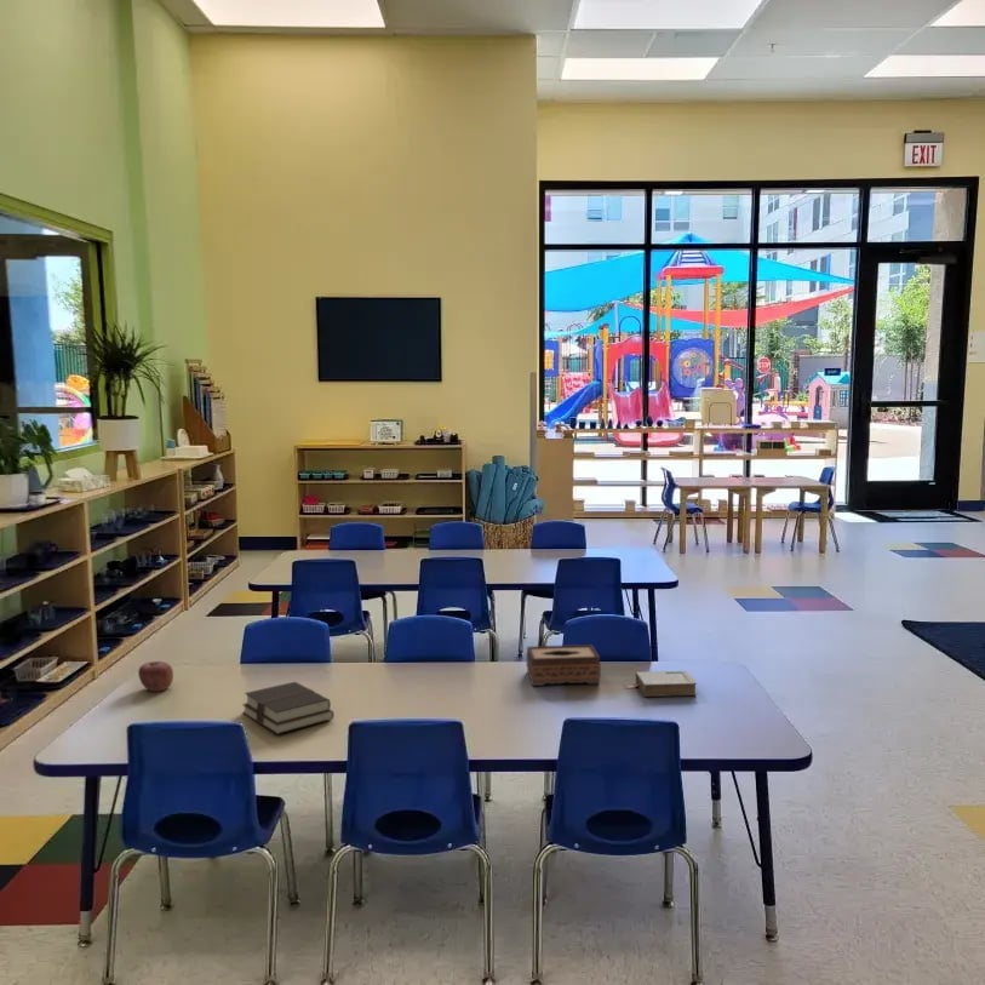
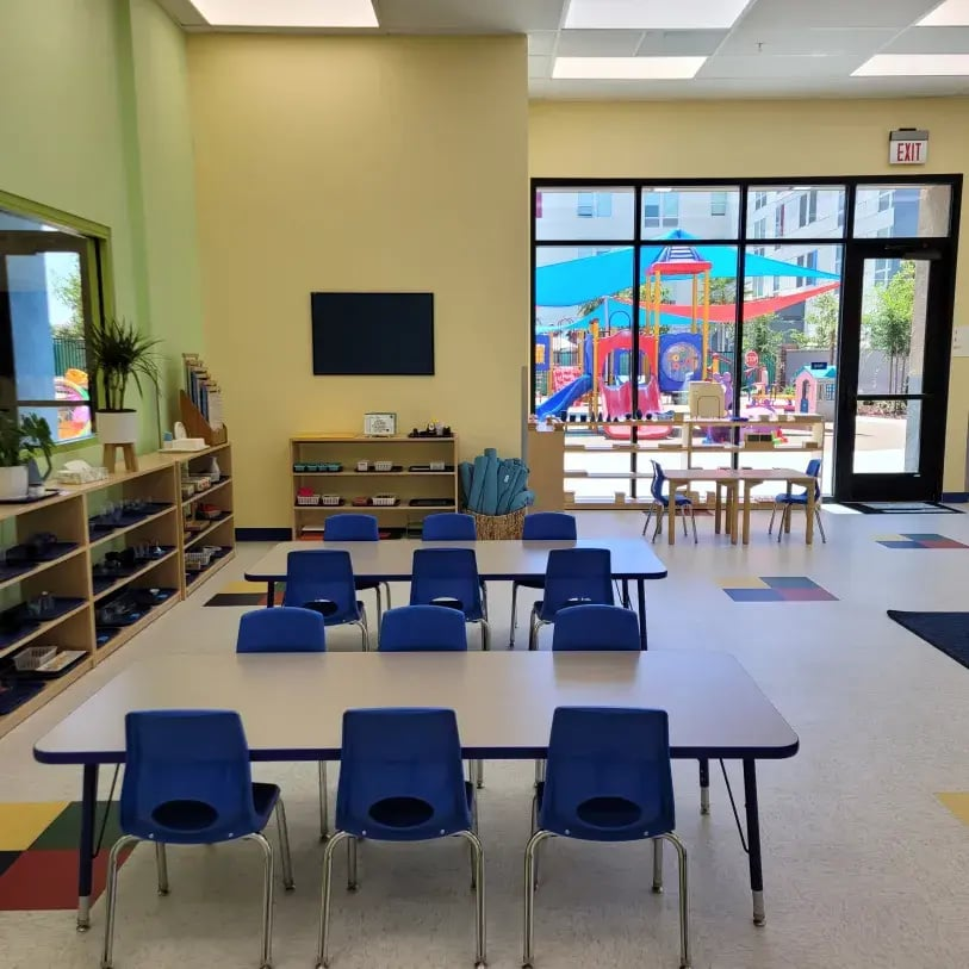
- apple [137,660,174,693]
- tissue box [526,643,602,687]
- book [624,670,698,698]
- bible [241,681,336,735]
